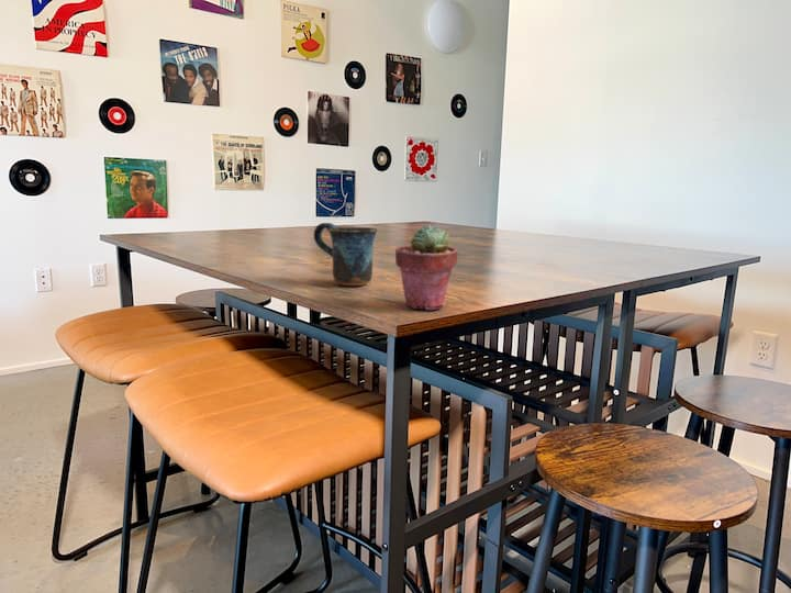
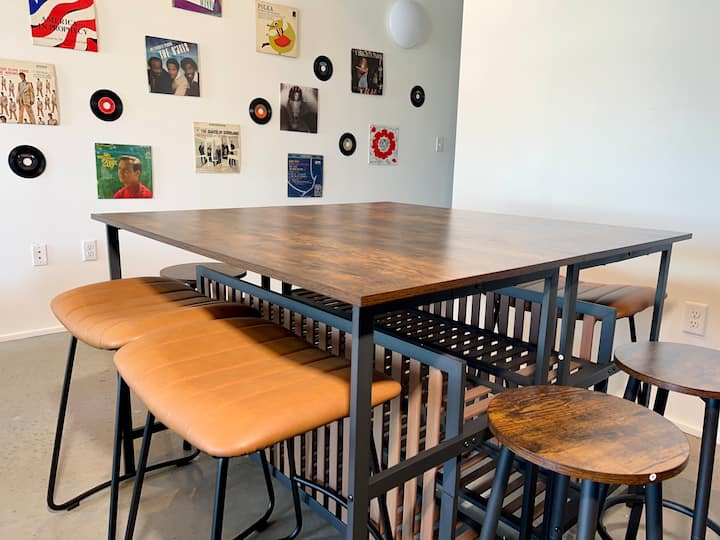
- potted succulent [394,223,458,311]
- mug [313,222,379,287]
